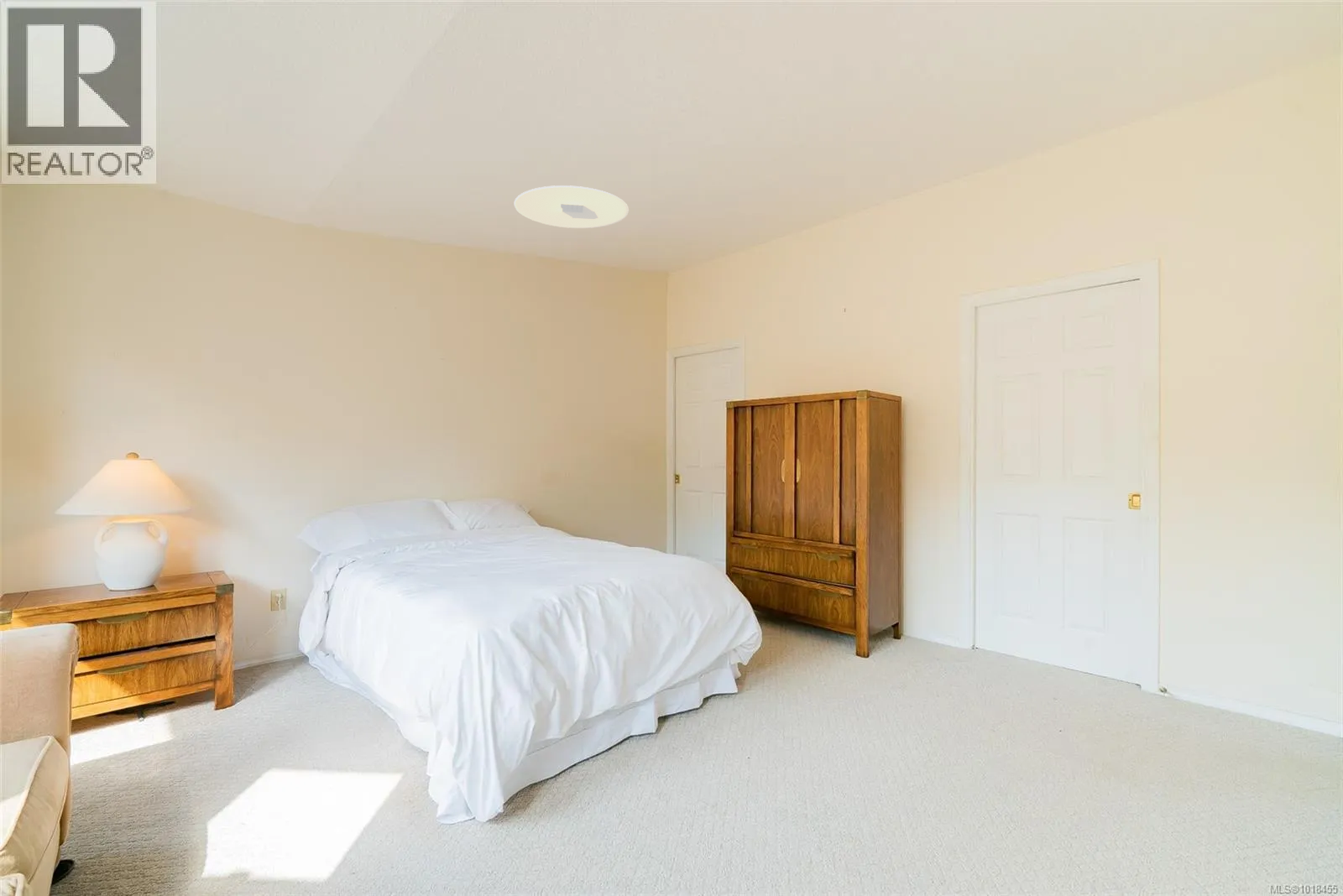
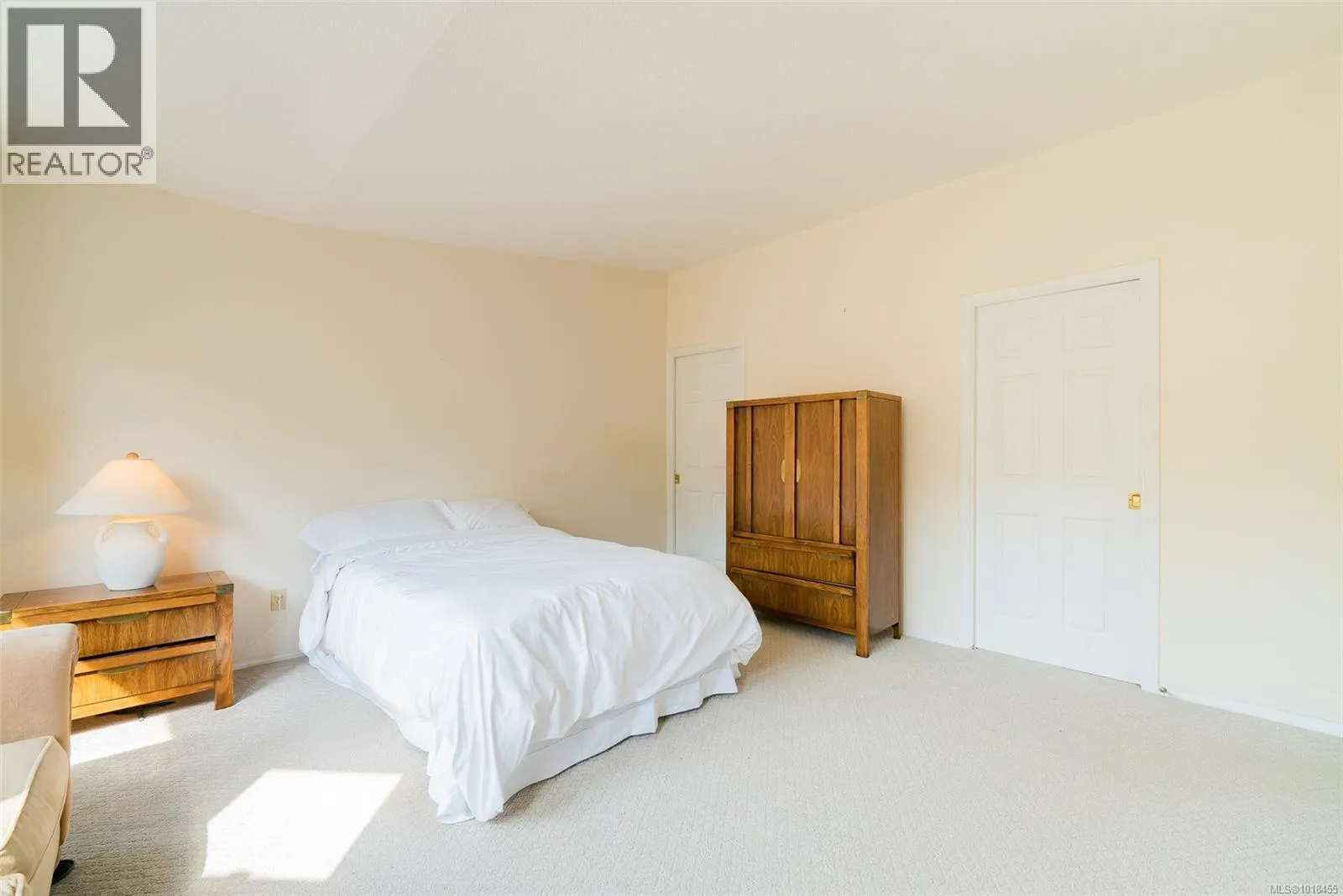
- ceiling light [514,185,630,229]
